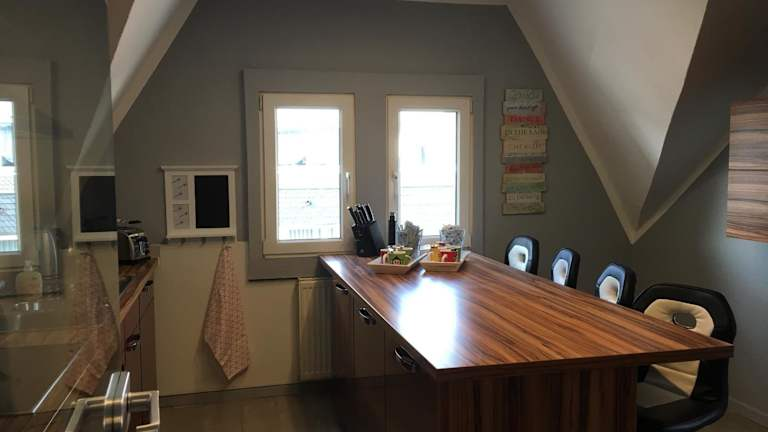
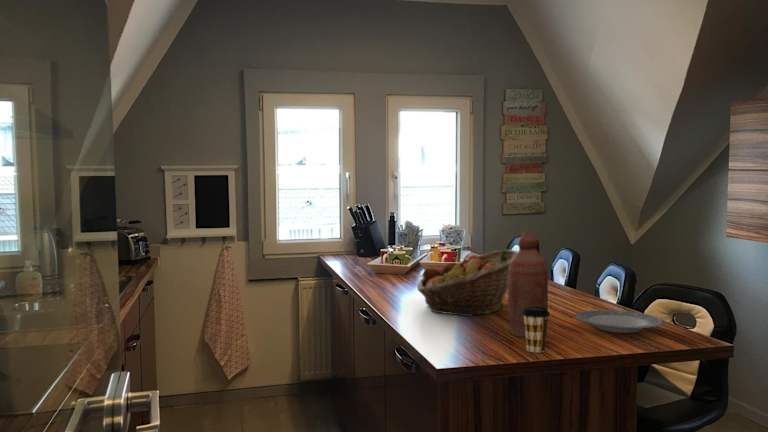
+ coffee cup [522,306,551,353]
+ fruit basket [416,248,519,317]
+ plate [573,309,664,334]
+ bottle [507,231,549,338]
